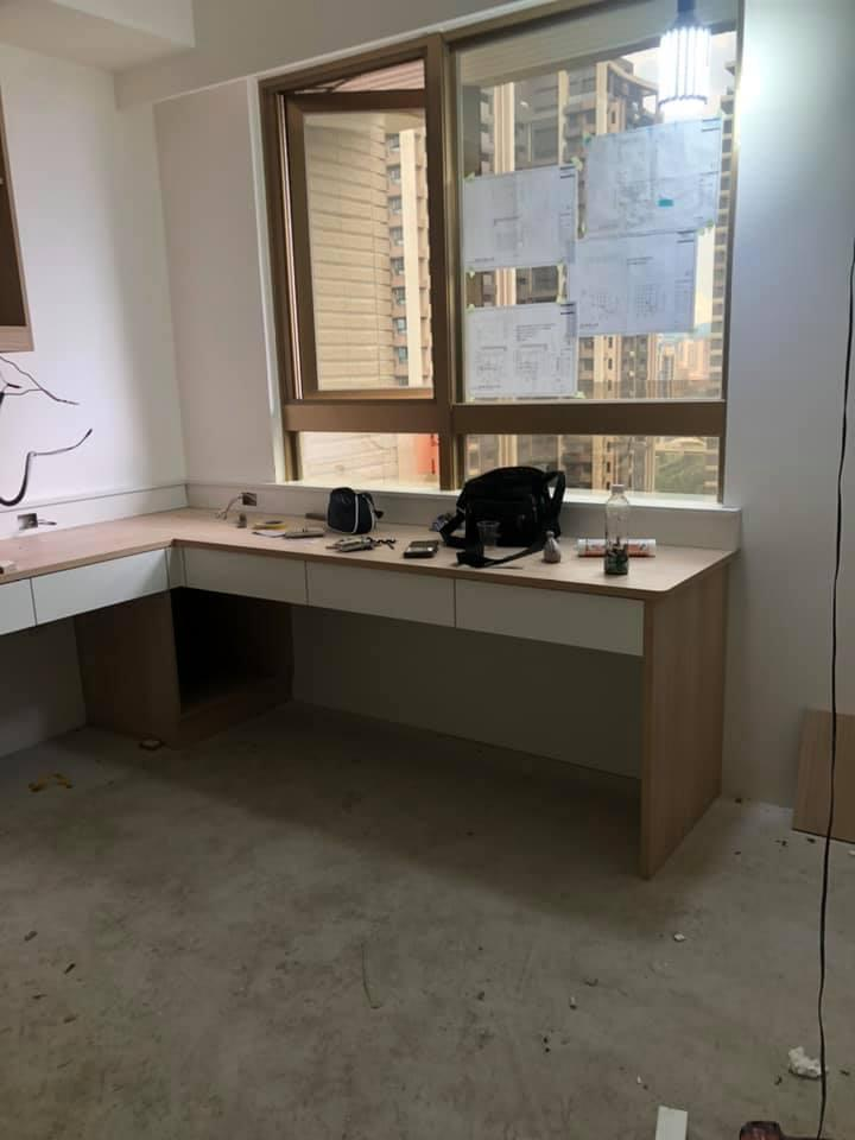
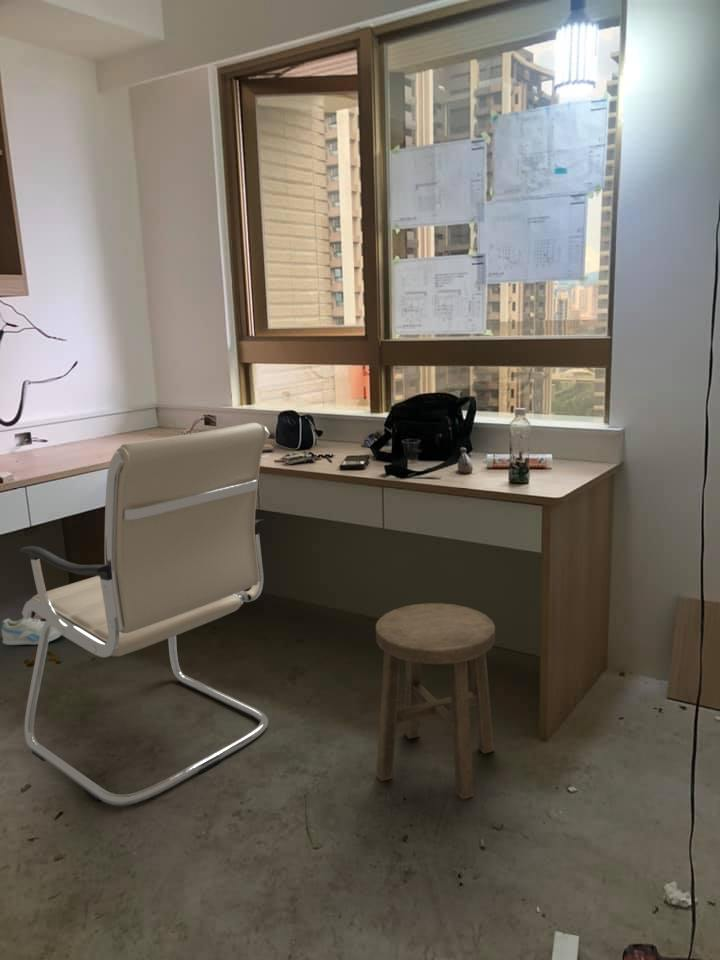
+ stool [375,602,496,801]
+ sneaker [0,617,63,646]
+ office chair [19,421,271,806]
